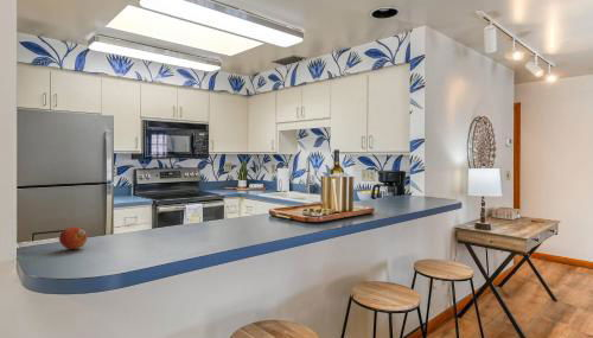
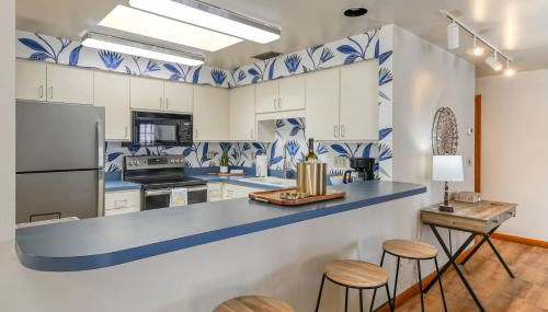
- fruit [58,225,88,250]
